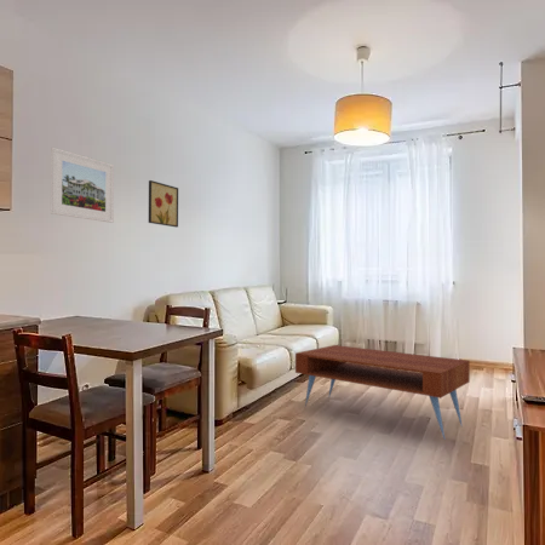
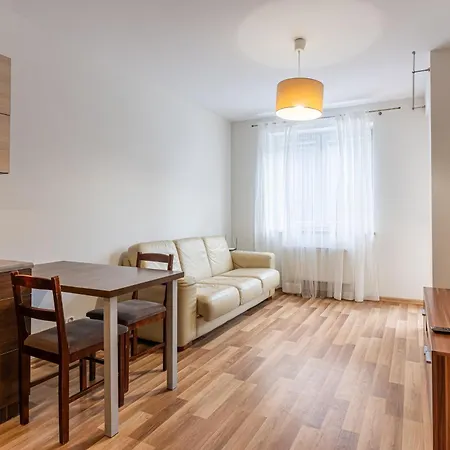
- wall art [148,179,179,229]
- coffee table [294,344,471,442]
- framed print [50,147,115,224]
